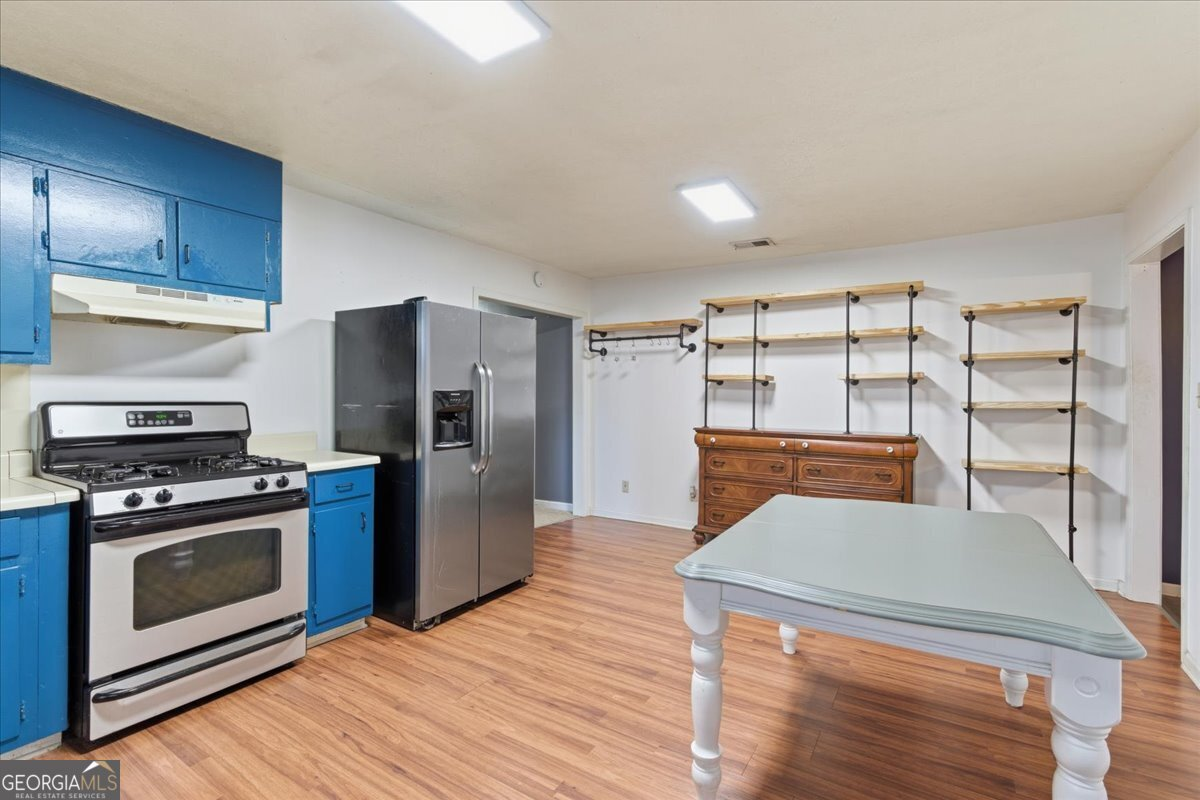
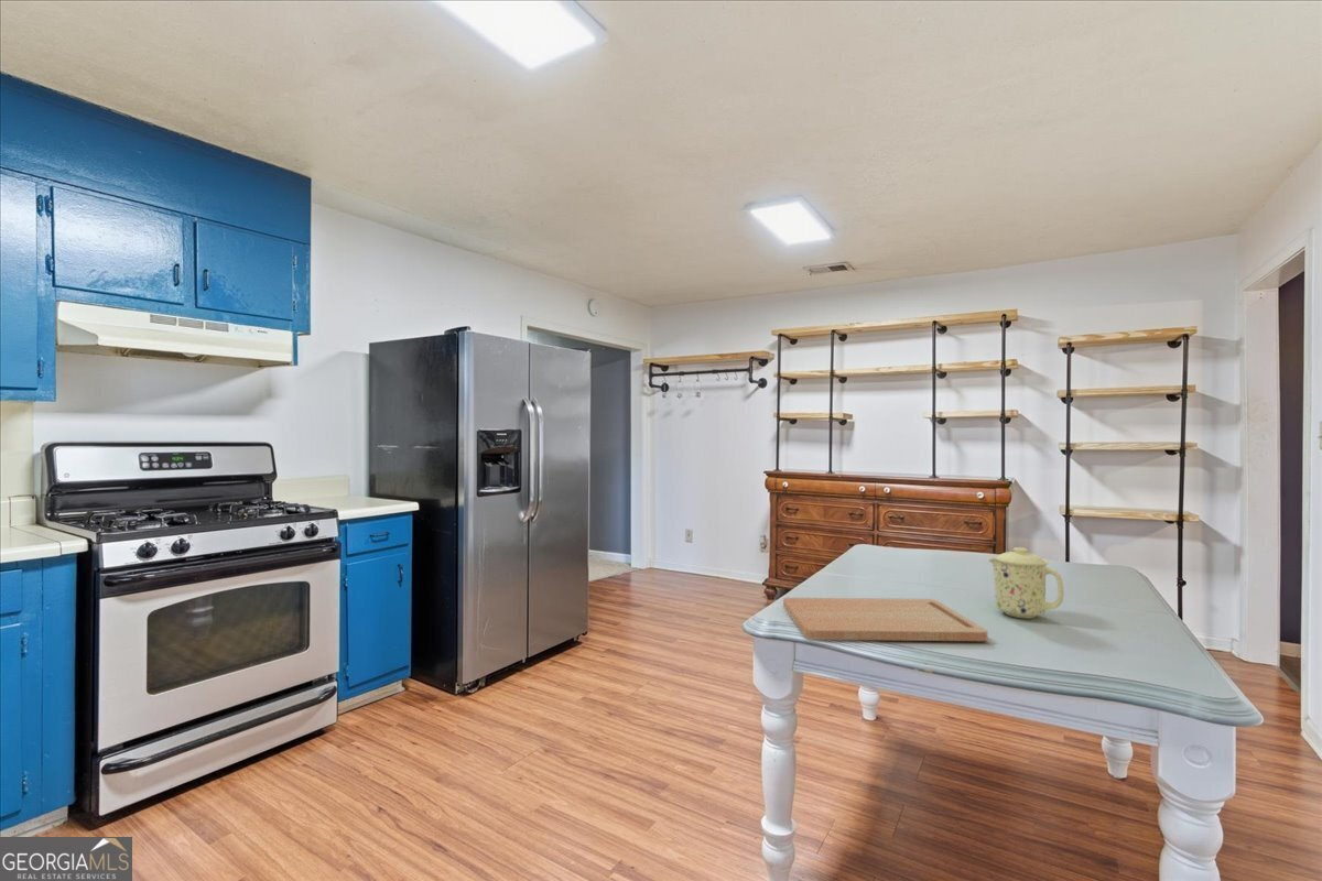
+ cutting board [782,597,988,642]
+ mug [988,546,1065,619]
